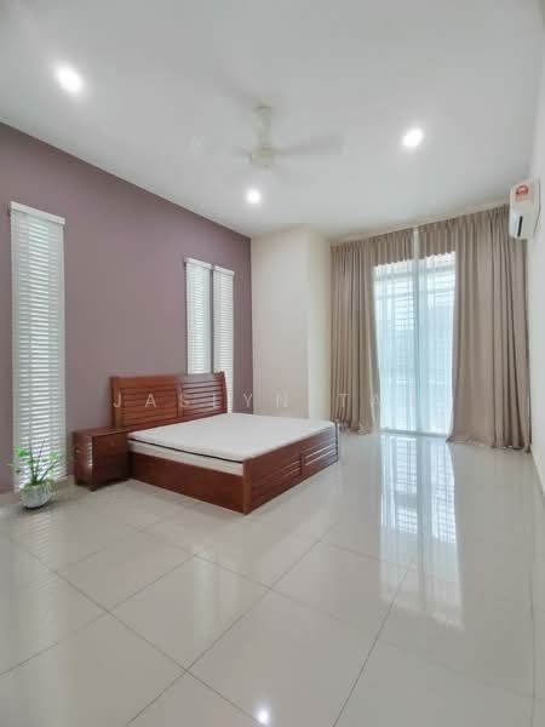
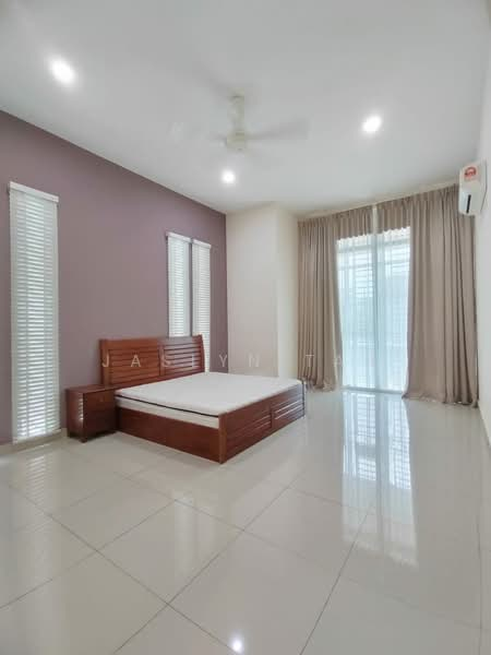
- potted plant [7,435,82,509]
